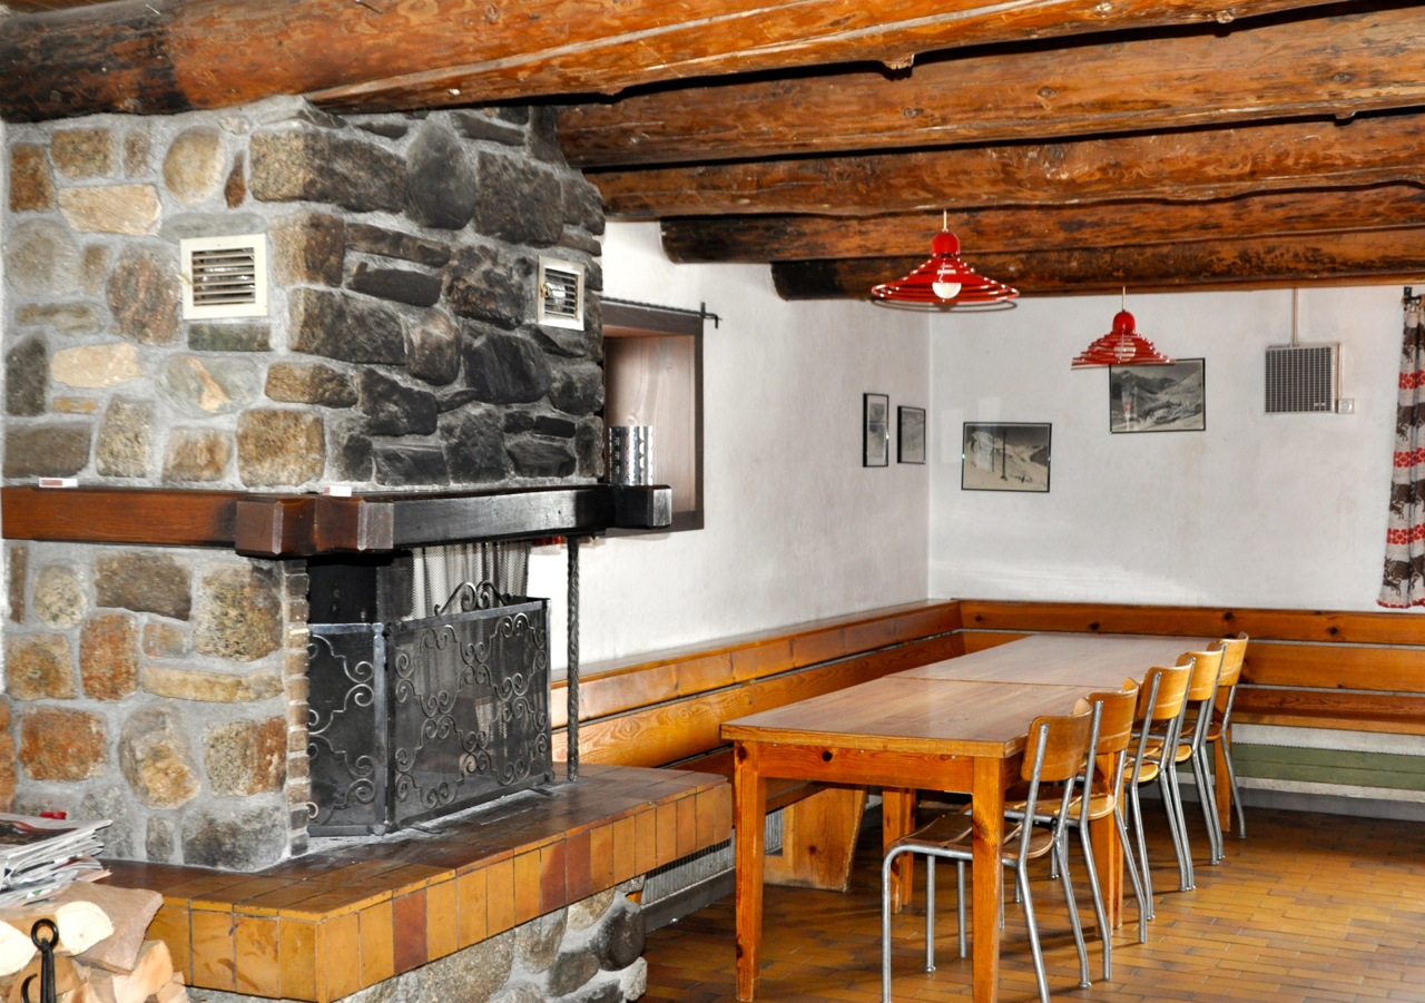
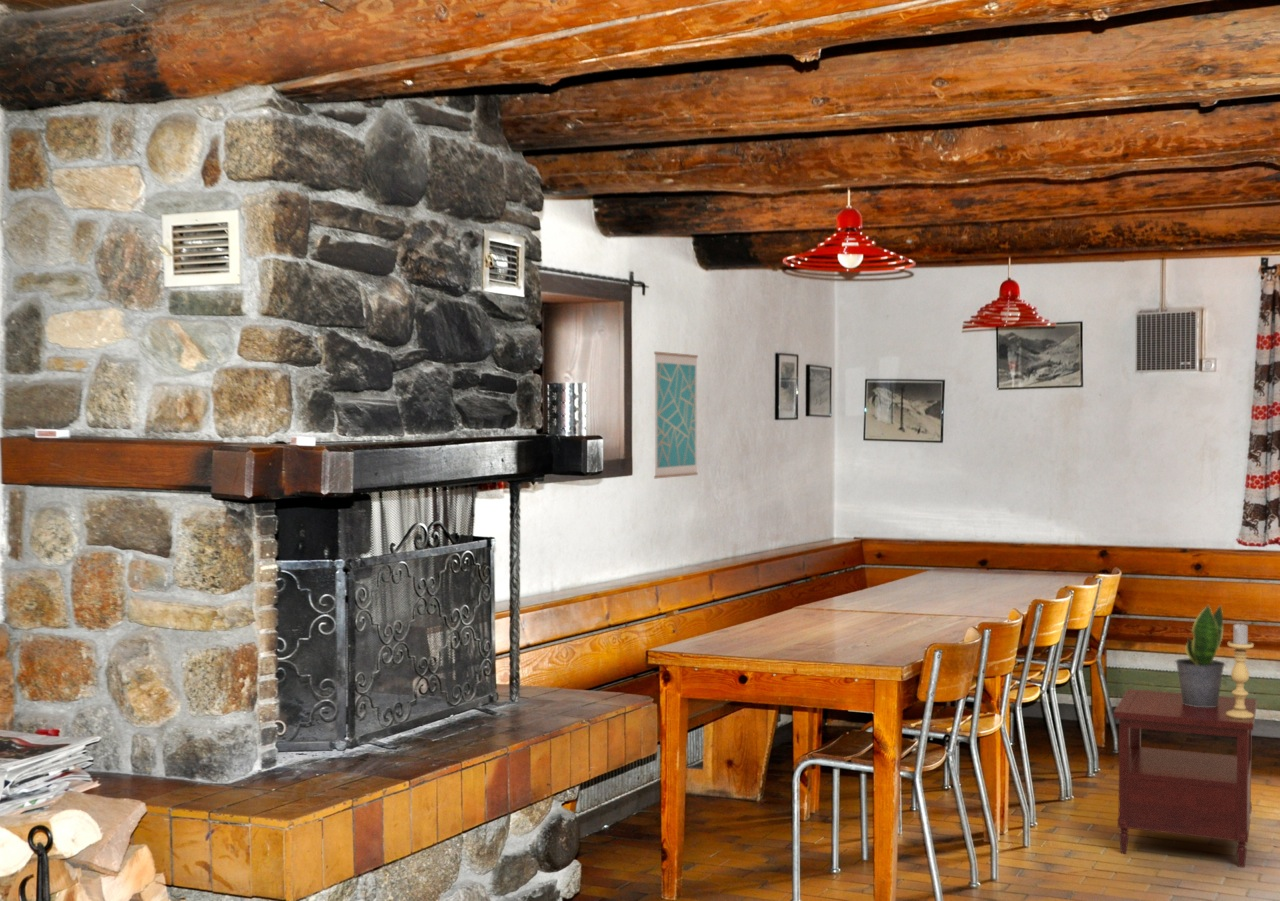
+ wall art [653,351,699,479]
+ candle holder [1226,622,1255,719]
+ side table [1113,688,1258,869]
+ potted plant [1175,604,1226,707]
